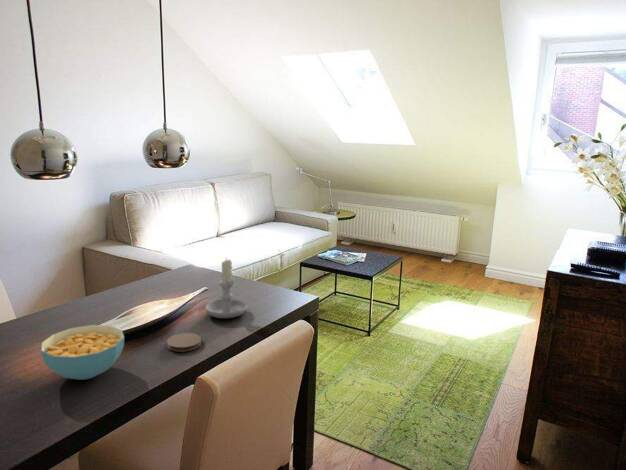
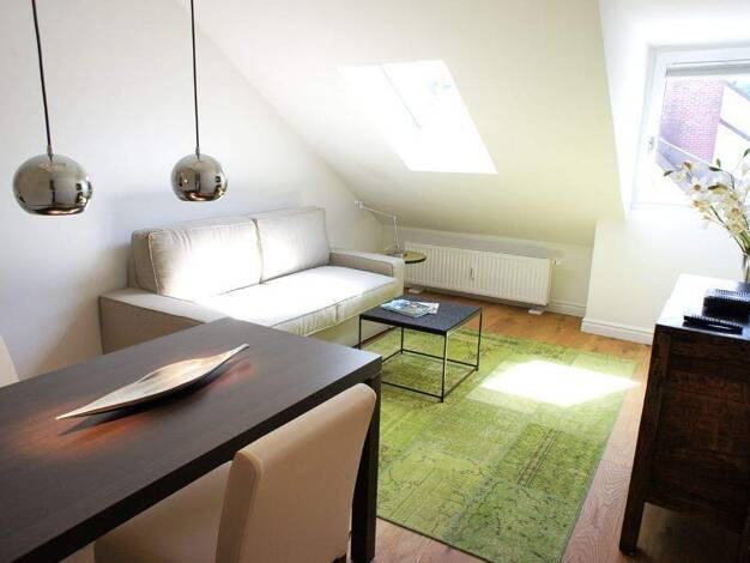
- cereal bowl [40,324,125,381]
- candle [204,257,248,319]
- coaster [166,332,202,353]
